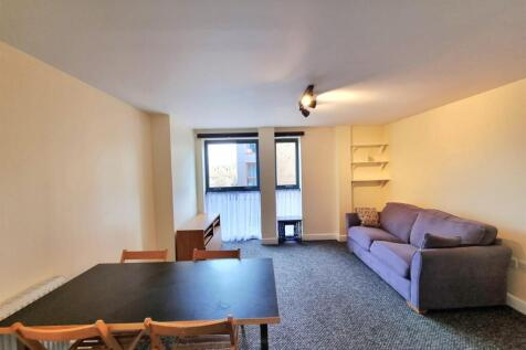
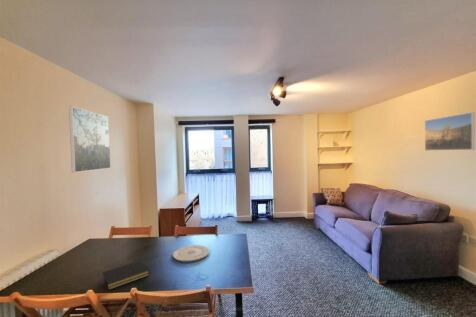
+ plate [172,244,211,263]
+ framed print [68,105,112,173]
+ notepad [101,259,150,291]
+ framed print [424,111,476,152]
